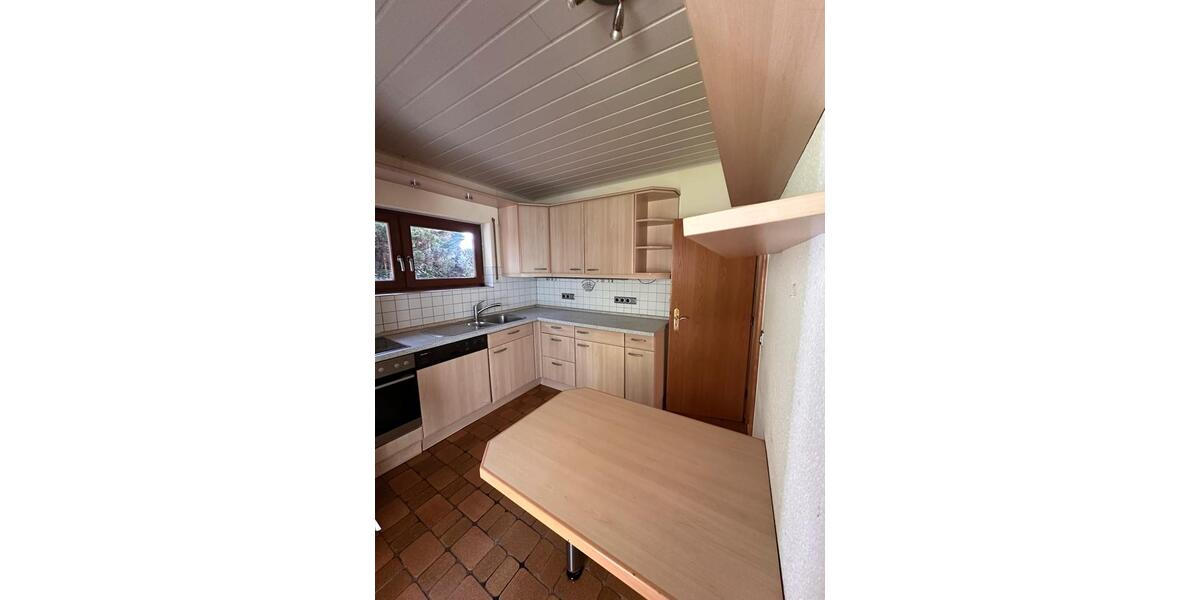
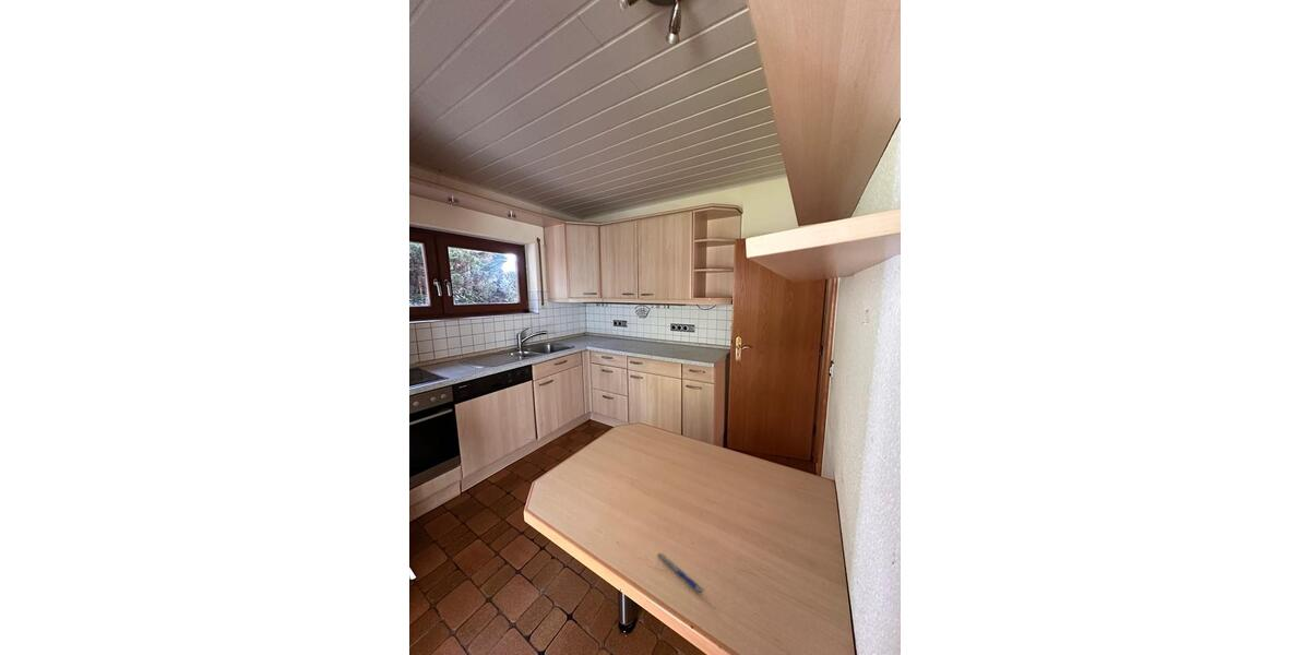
+ pen [656,552,705,596]
